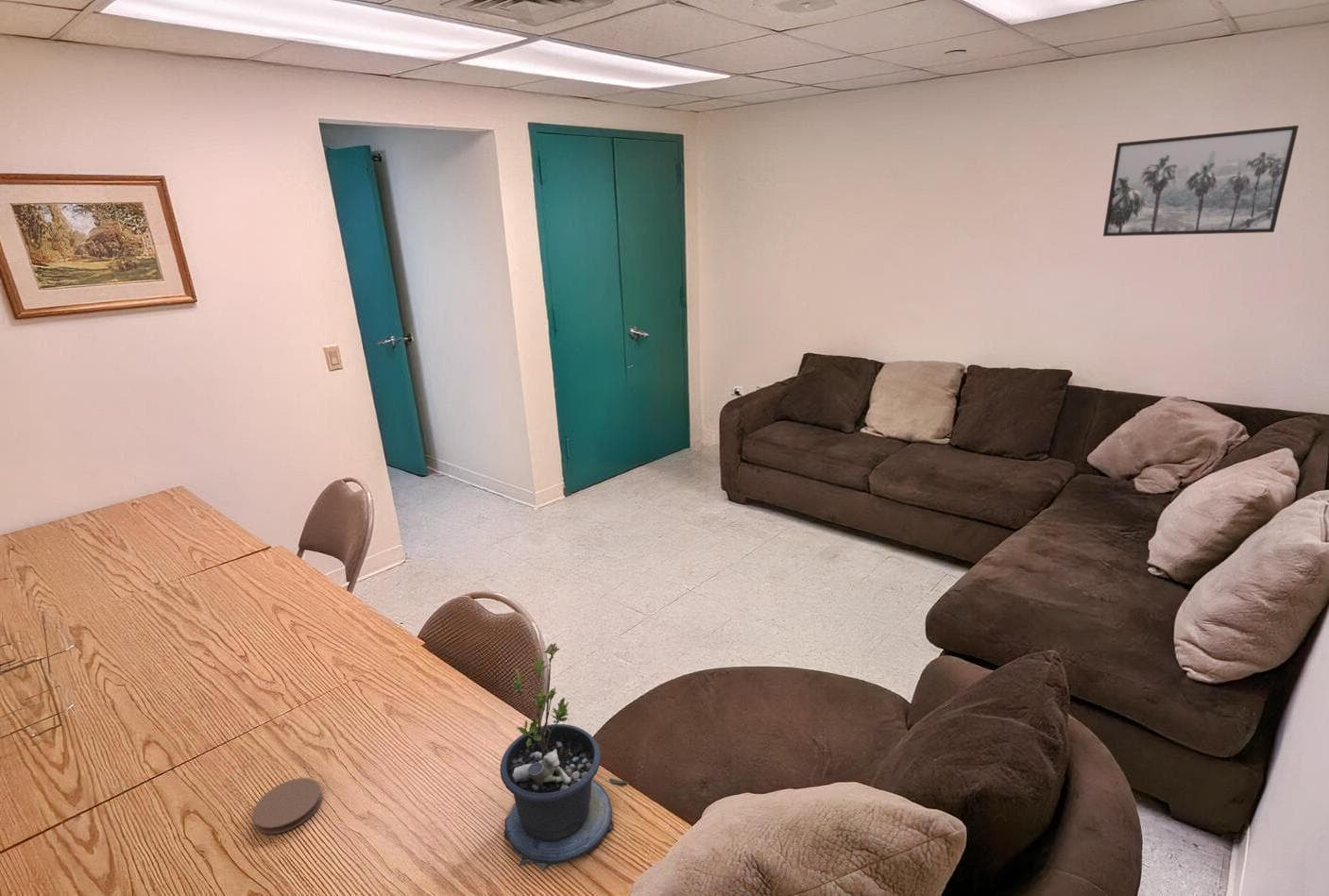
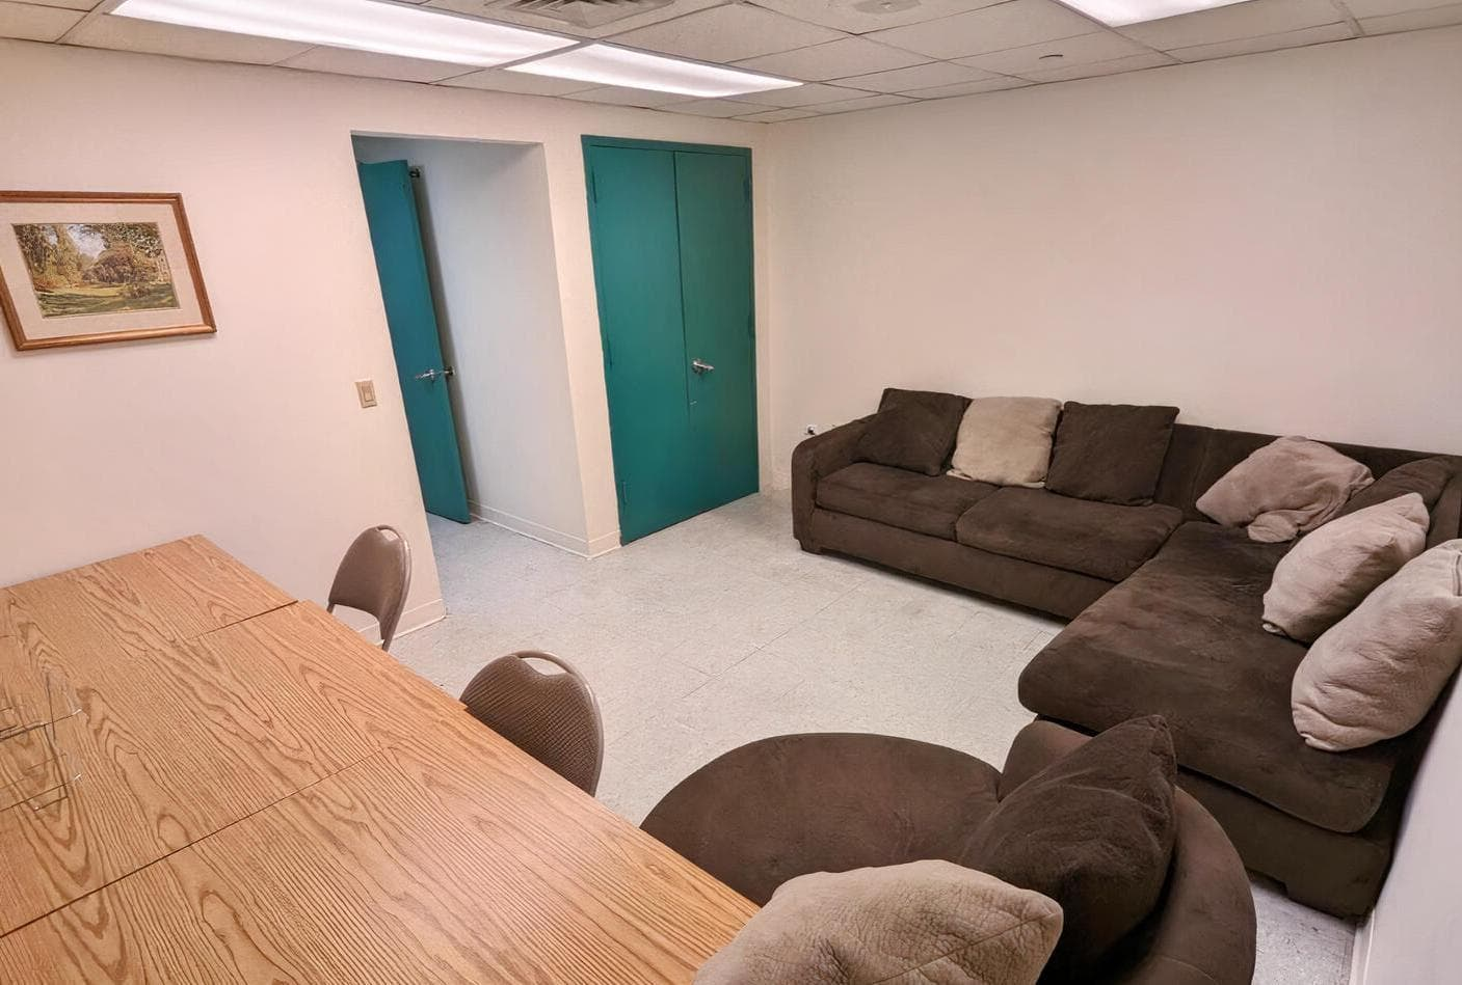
- coaster [251,777,323,836]
- potted plant [499,642,631,872]
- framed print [1102,125,1300,237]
